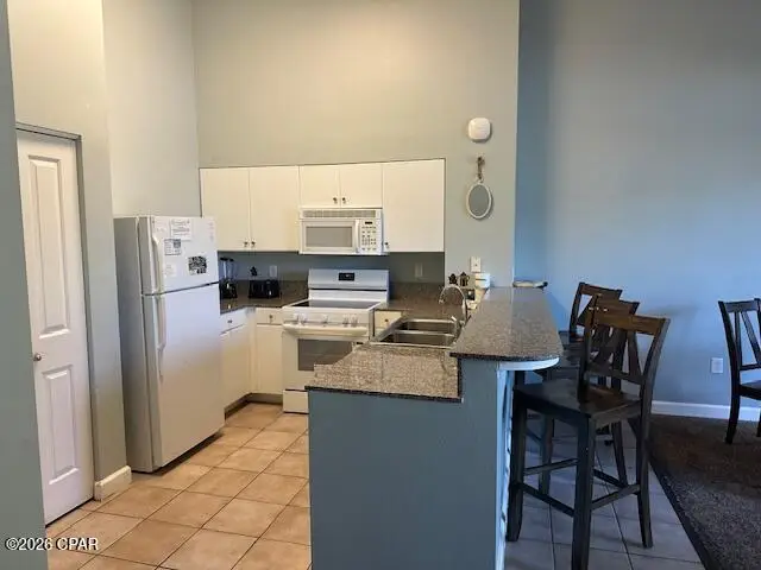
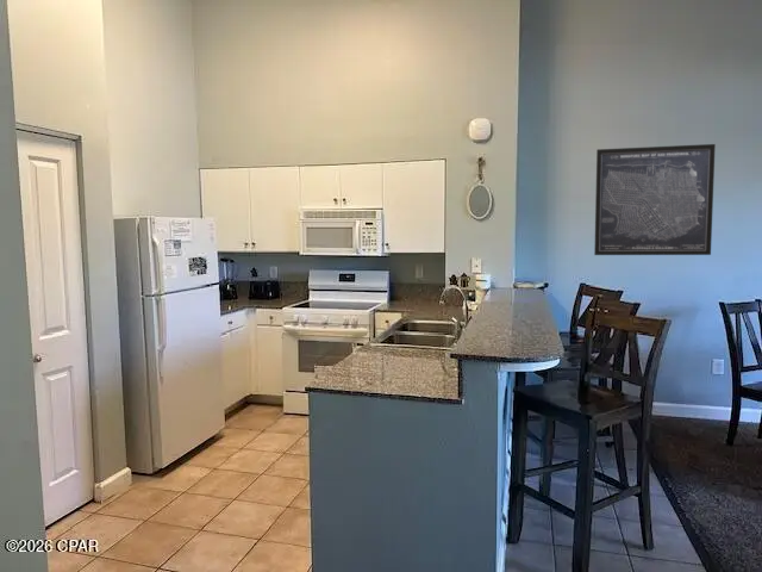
+ wall art [593,143,717,256]
